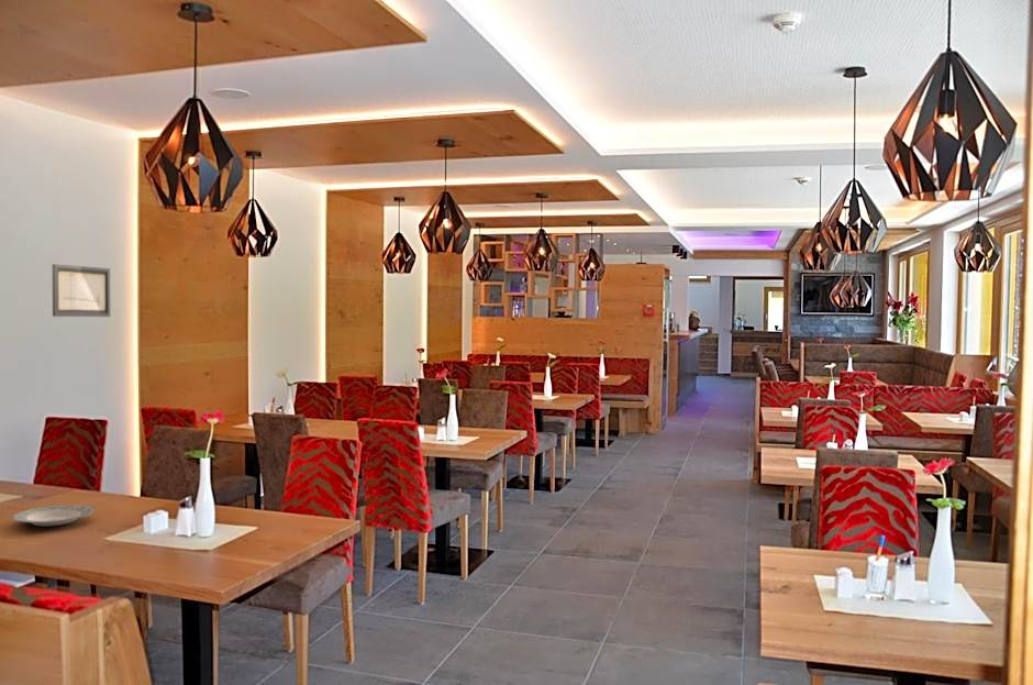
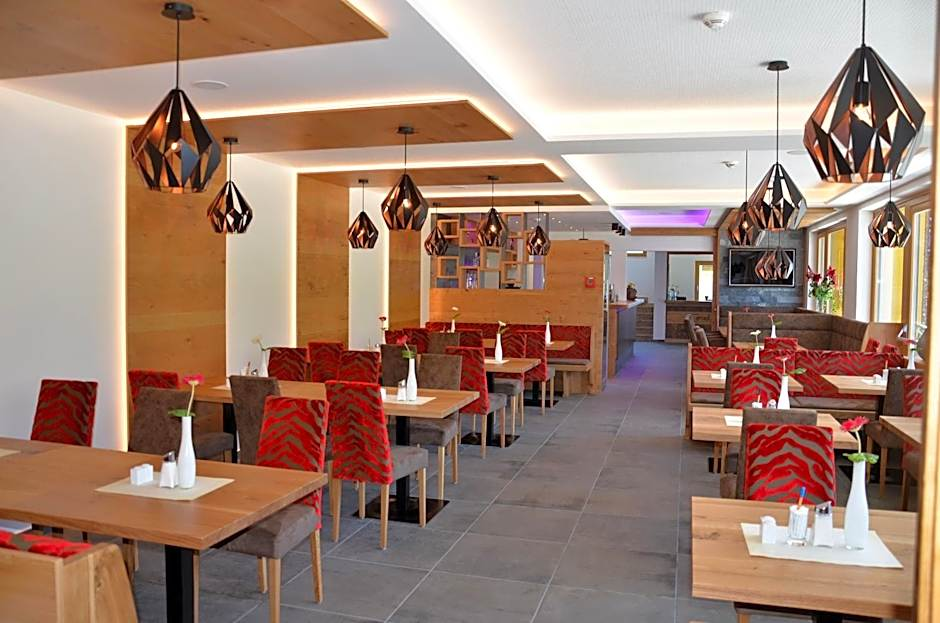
- wall art [52,263,111,318]
- plate [11,504,96,527]
